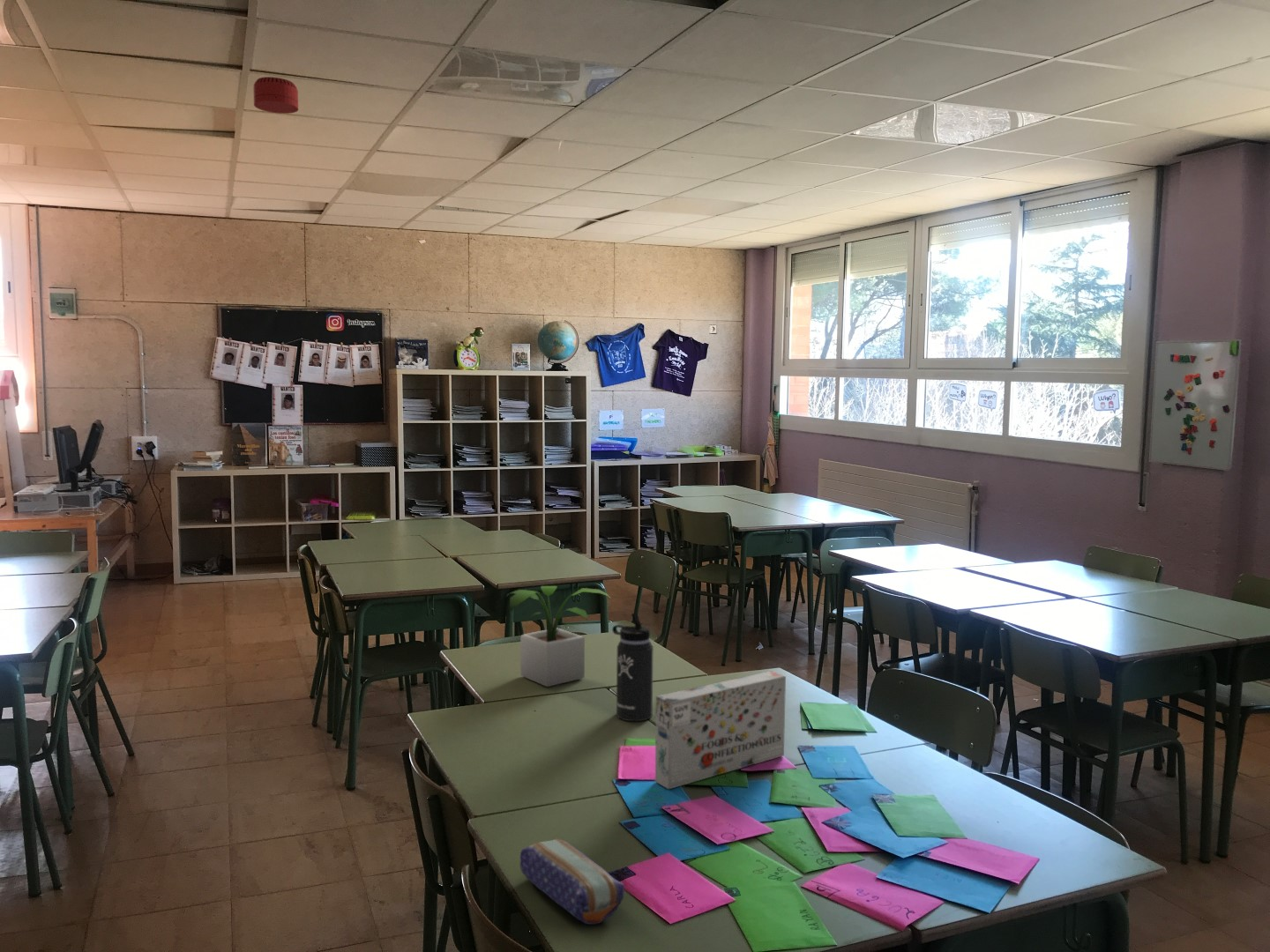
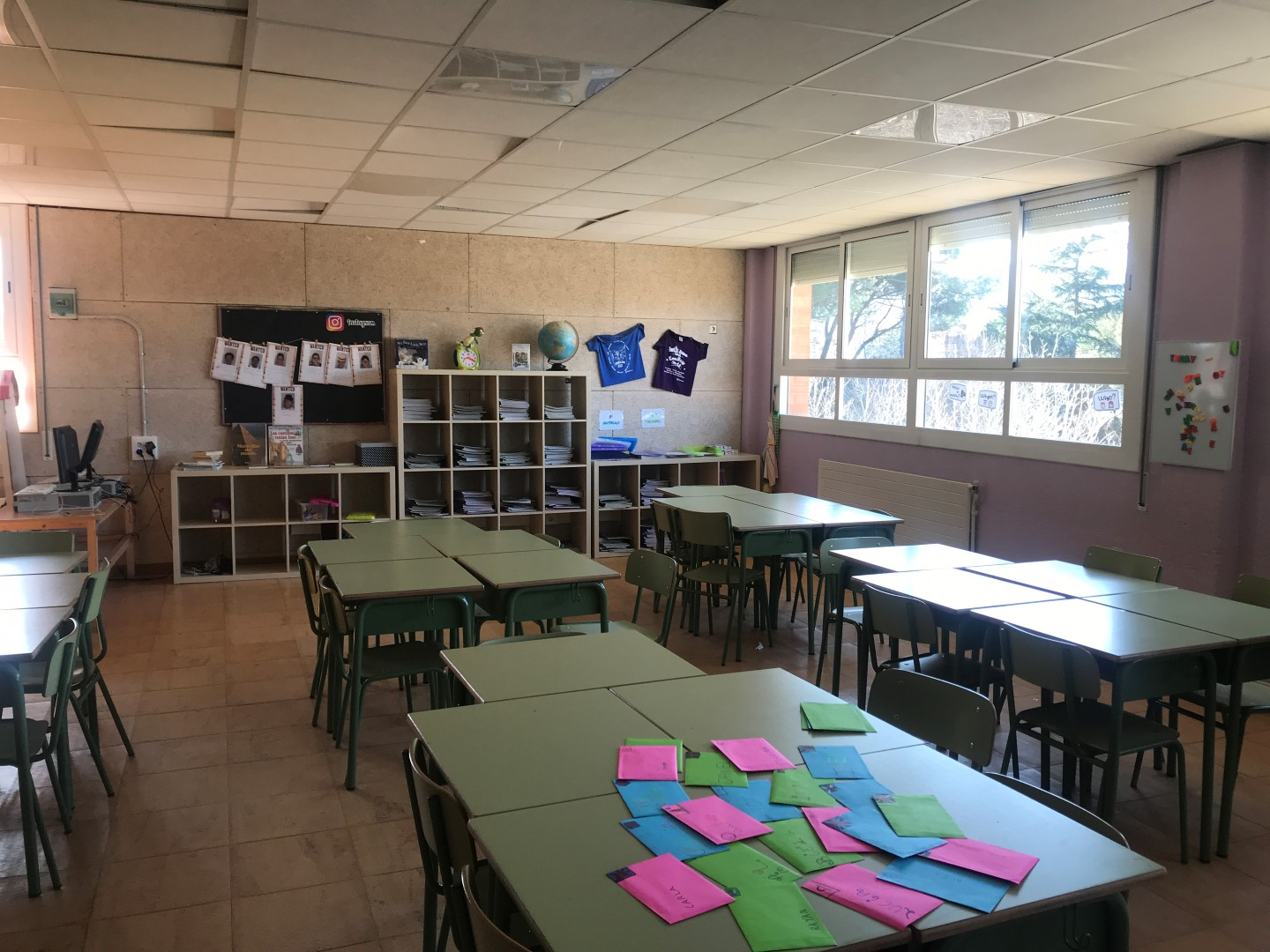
- thermos bottle [611,612,654,722]
- smoke detector [252,76,299,115]
- pencil case [519,838,625,926]
- board game [654,670,787,790]
- potted plant [505,585,611,688]
